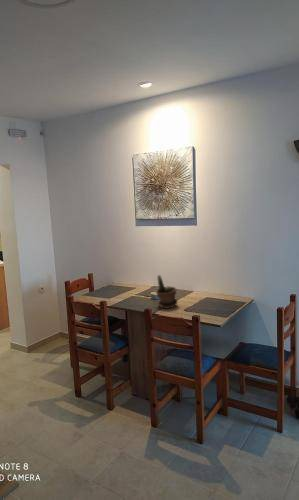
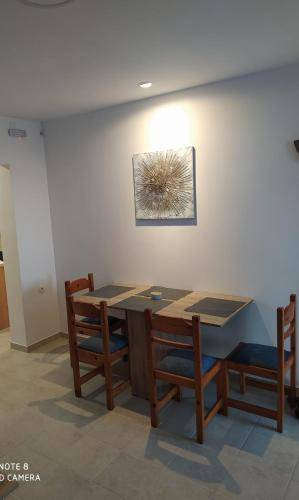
- potted plant [155,274,179,310]
